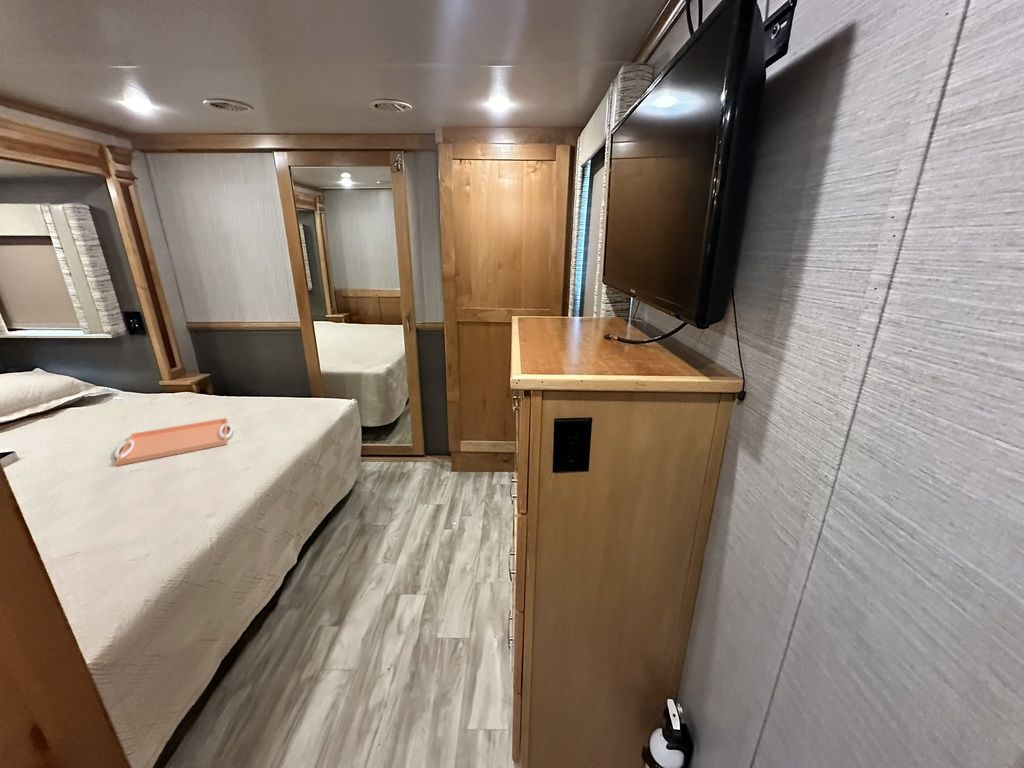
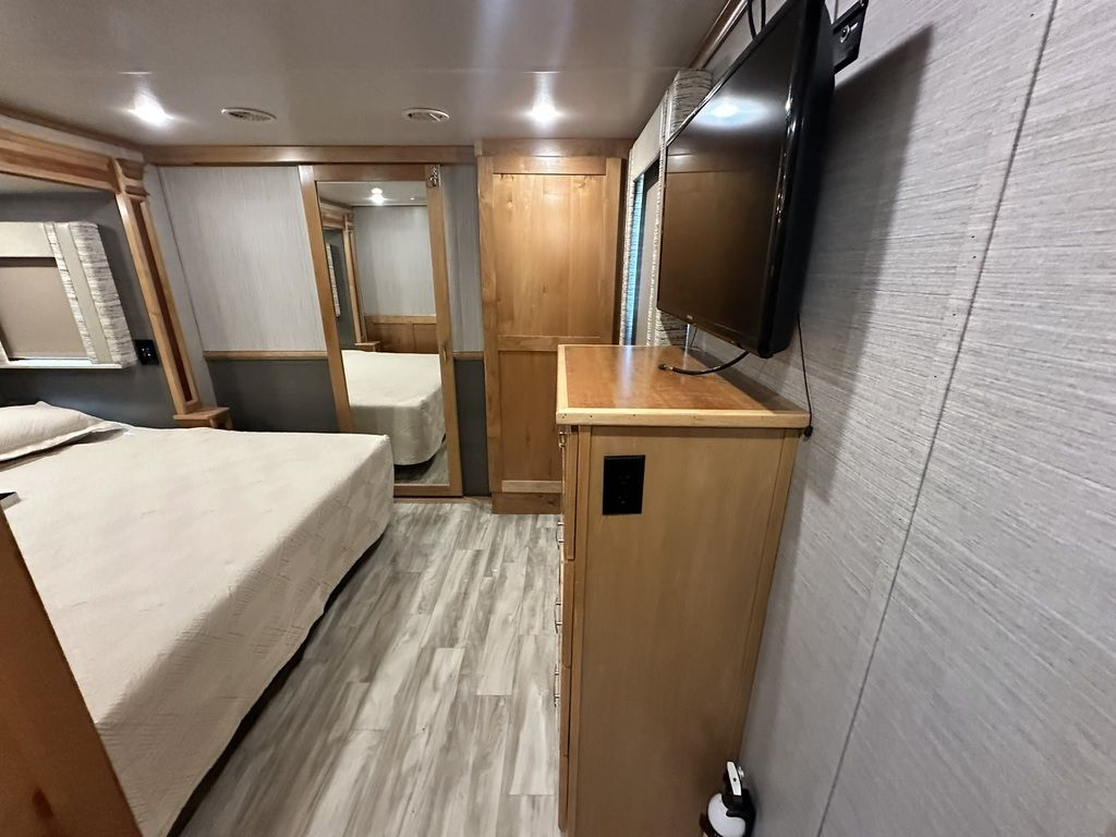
- serving tray [114,417,234,467]
